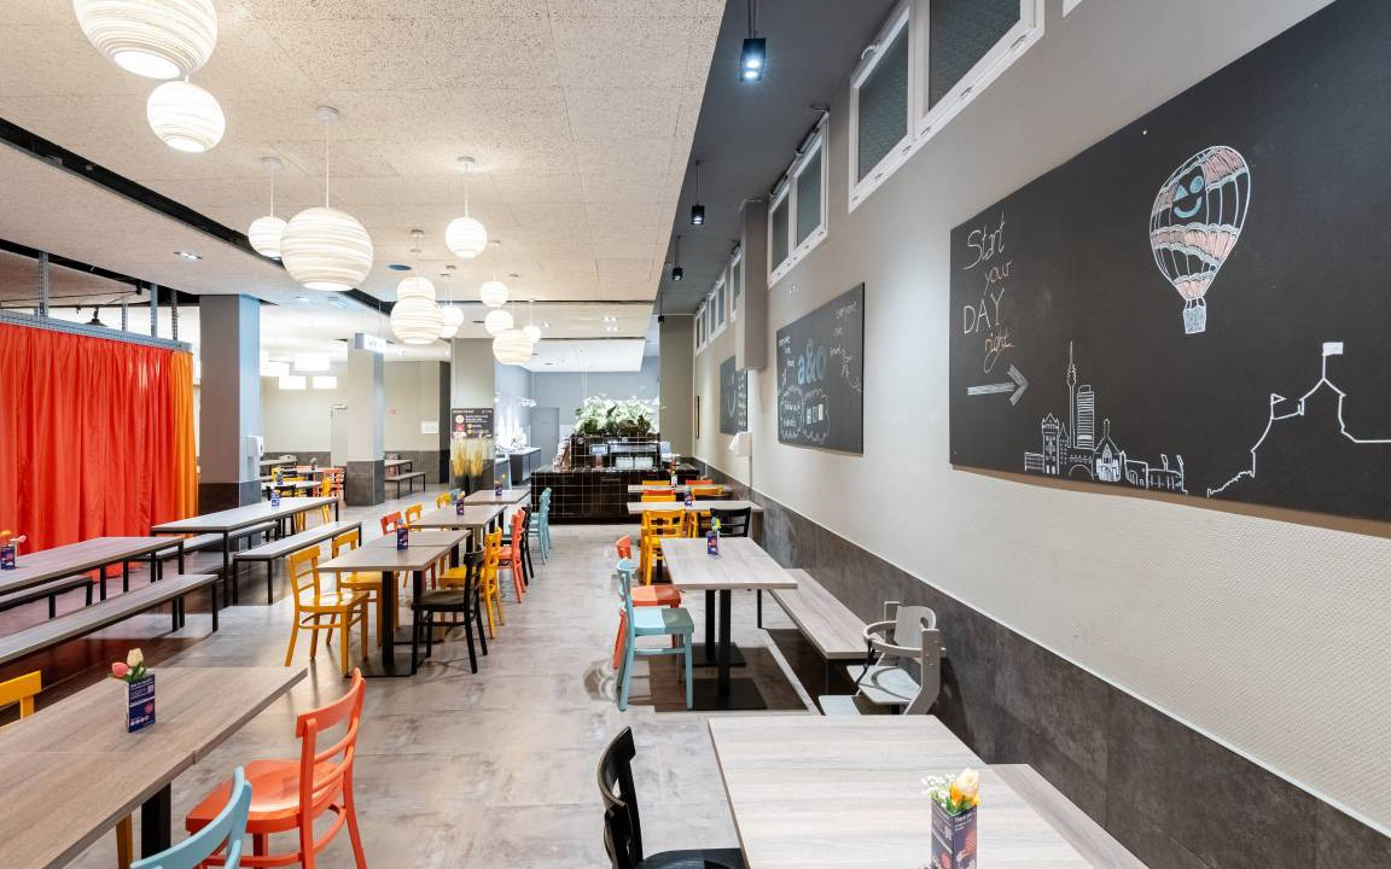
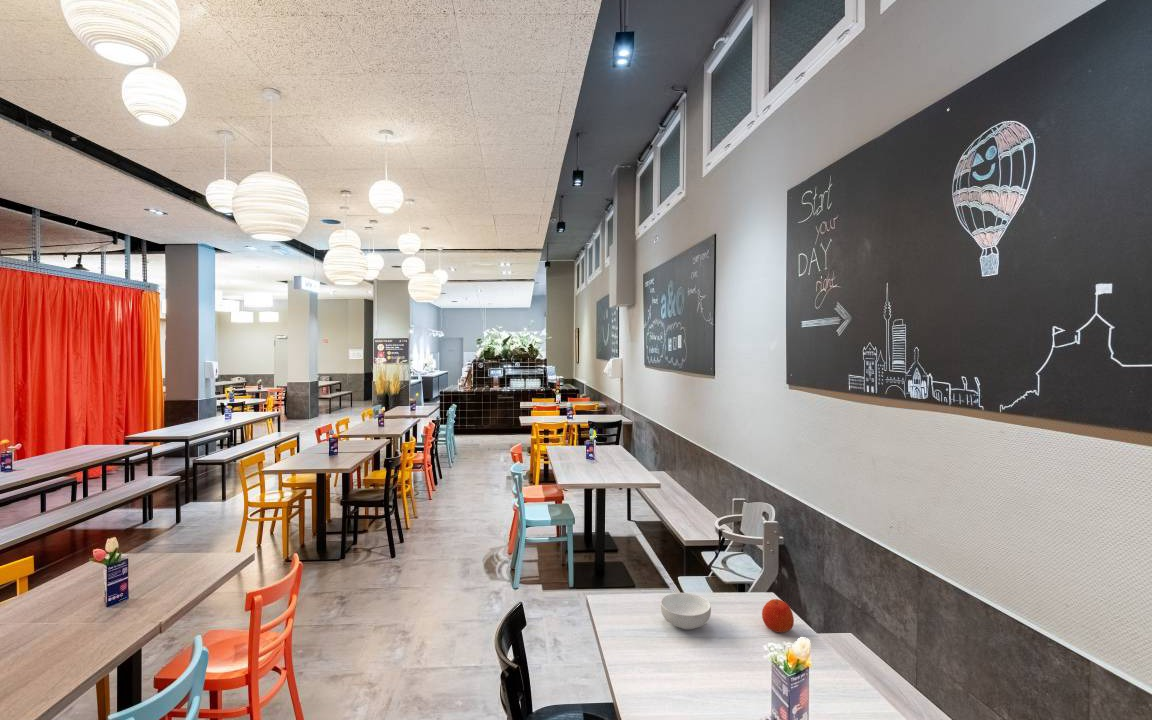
+ cereal bowl [660,592,712,631]
+ apple [761,598,795,633]
